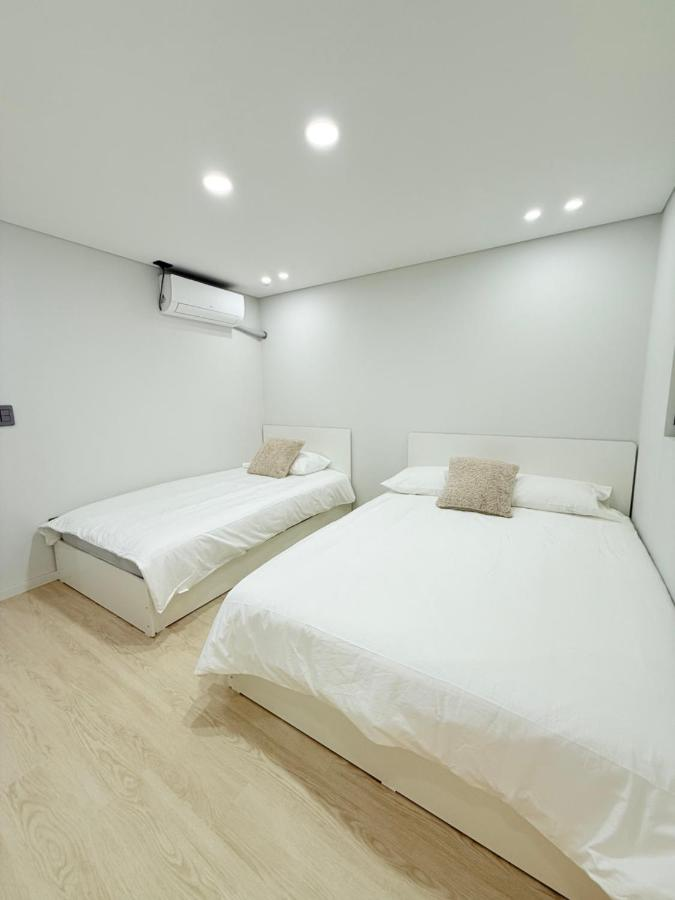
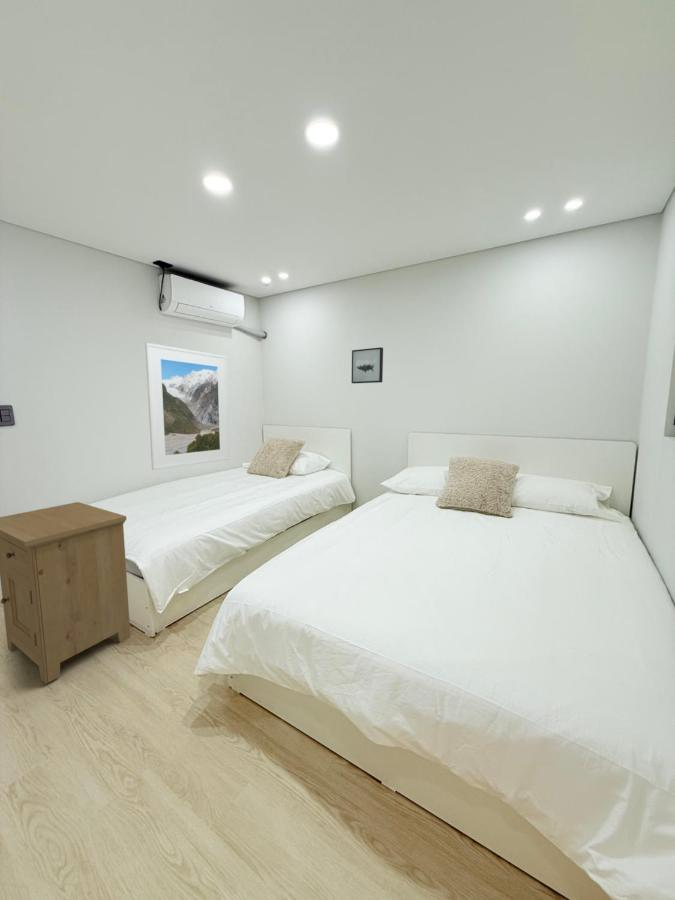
+ wall art [351,346,384,384]
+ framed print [144,342,231,471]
+ nightstand [0,501,131,685]
